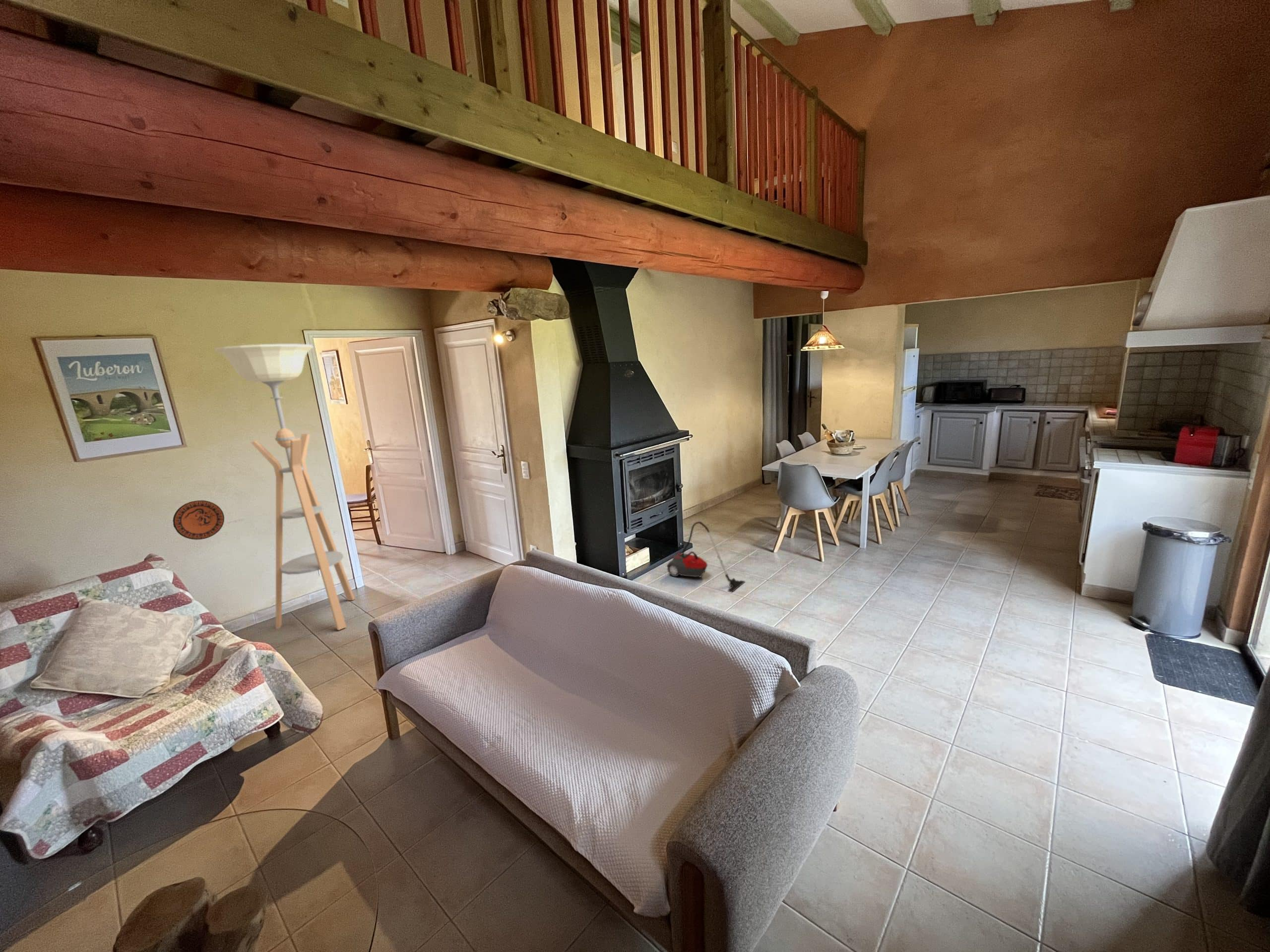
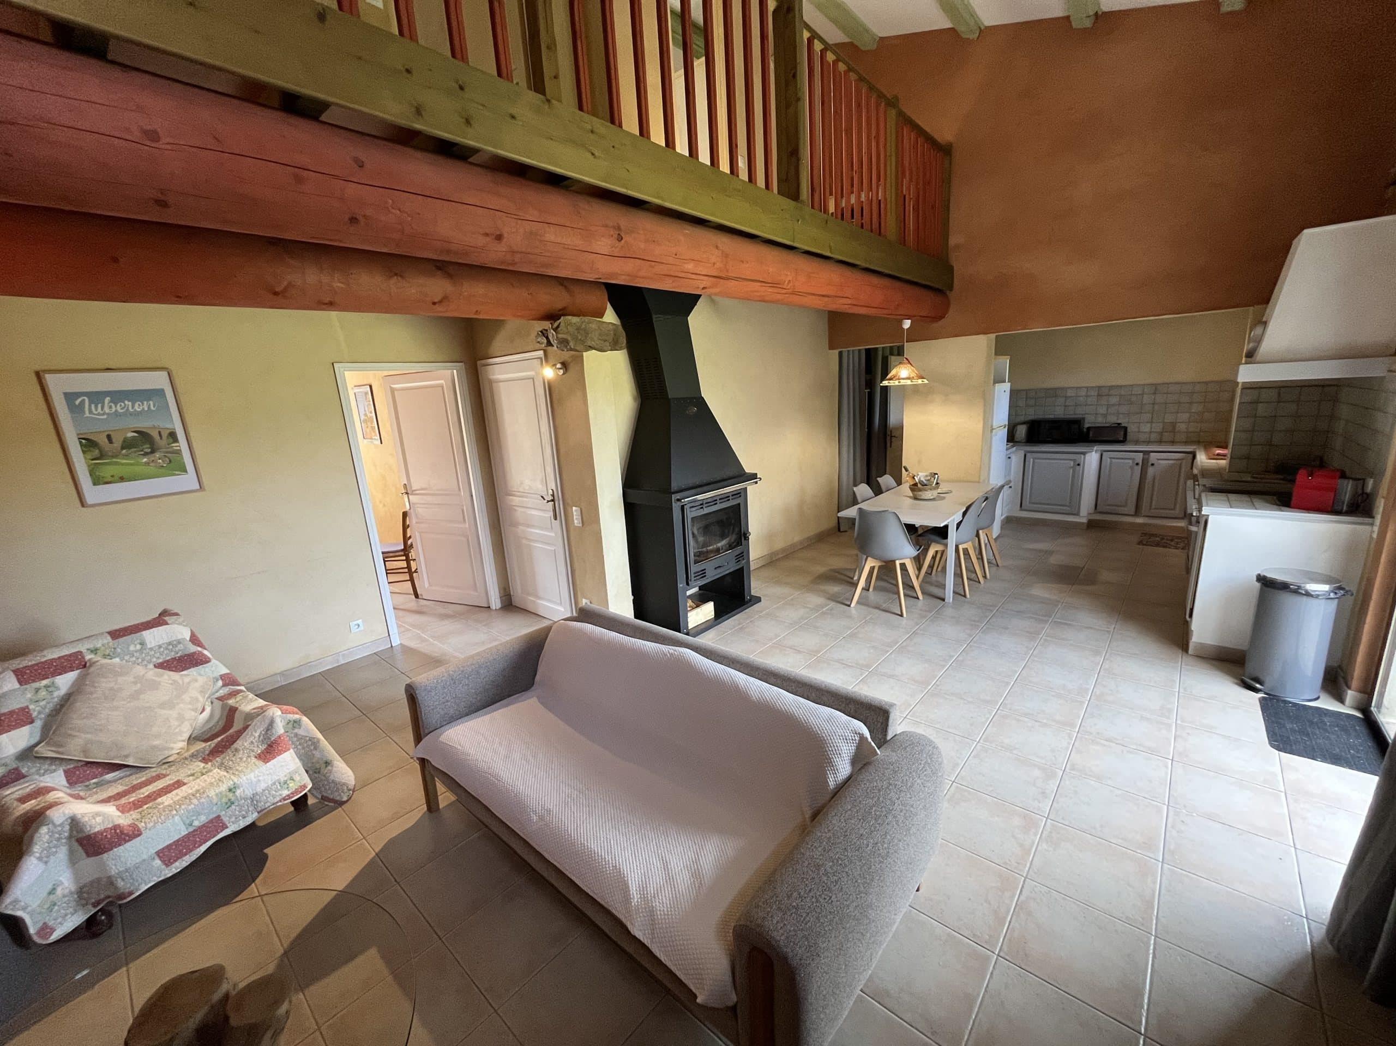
- decorative plate [172,500,225,540]
- vacuum cleaner [666,521,746,593]
- floor lamp [214,344,356,631]
